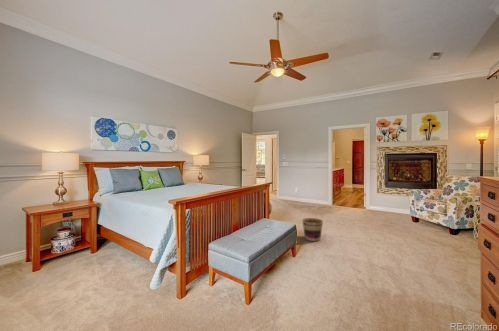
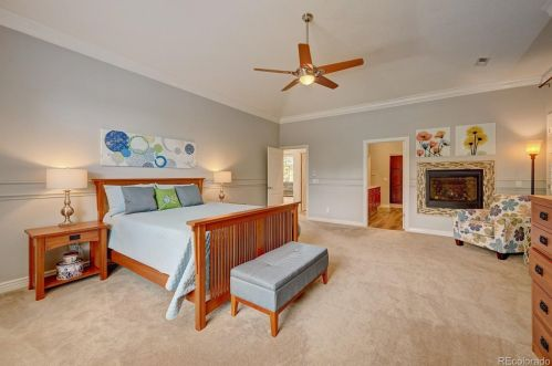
- basket [301,217,324,242]
